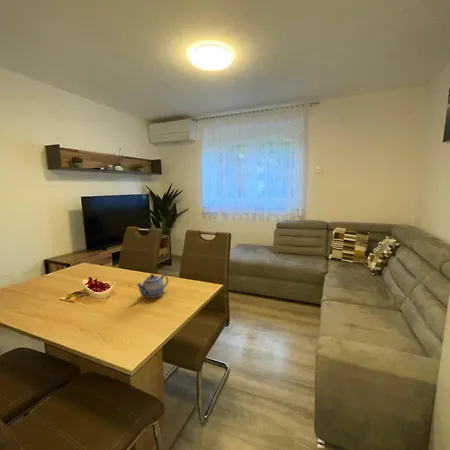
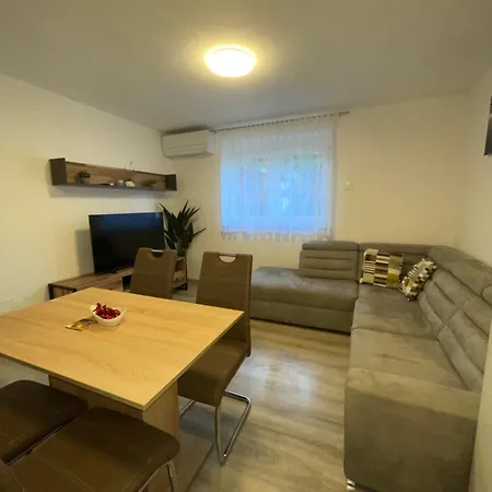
- teapot [135,273,169,299]
